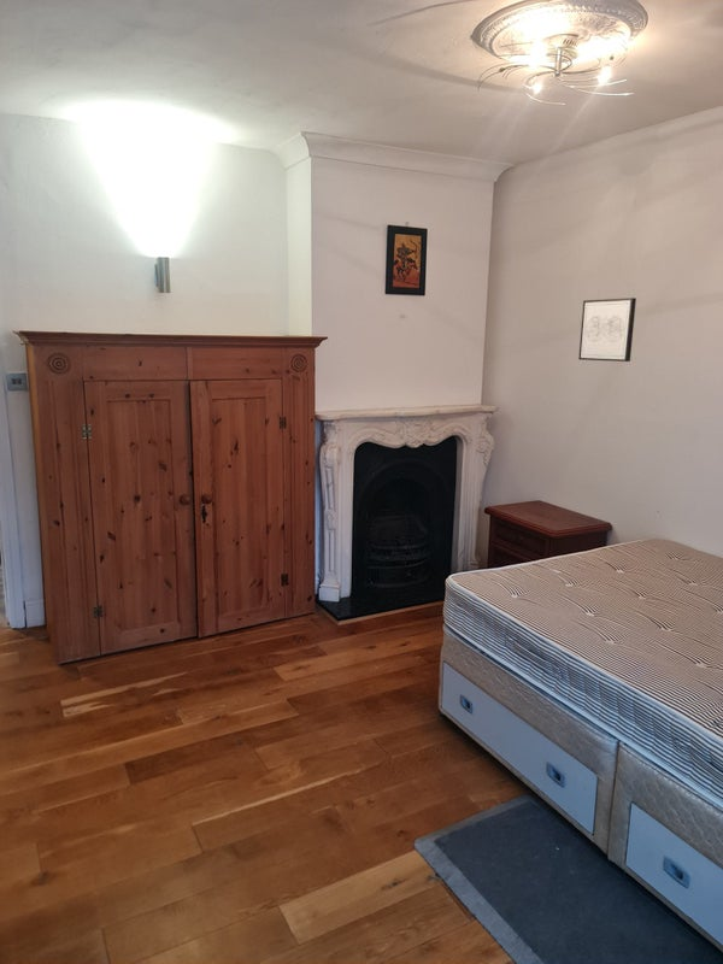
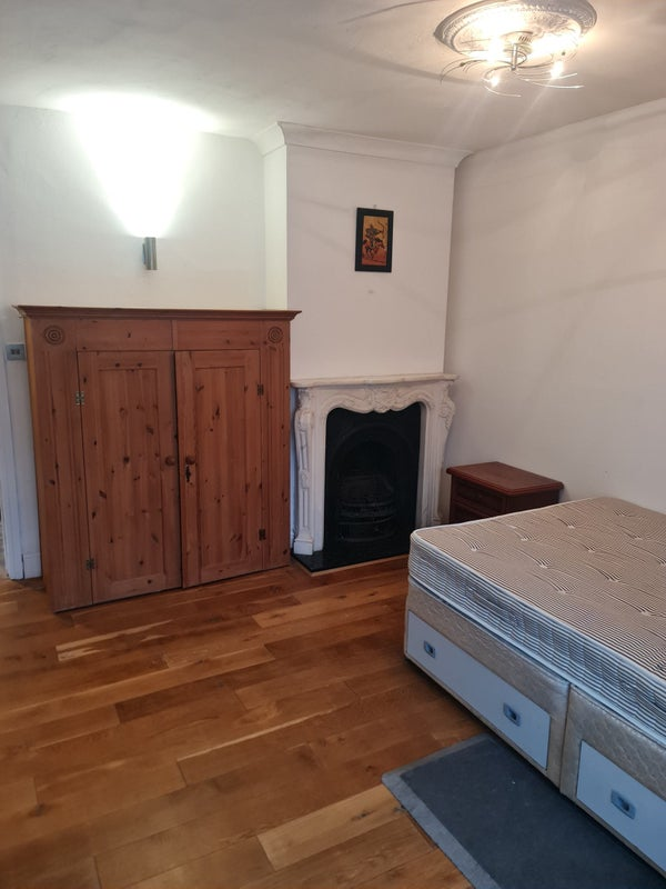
- wall art [577,296,637,363]
